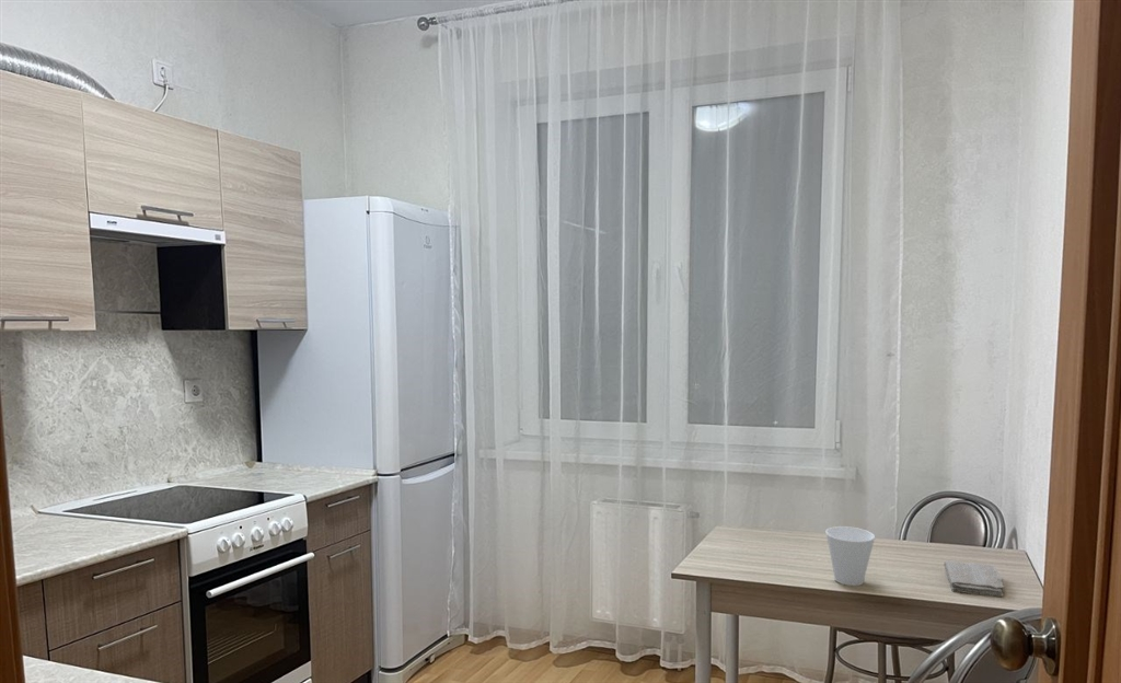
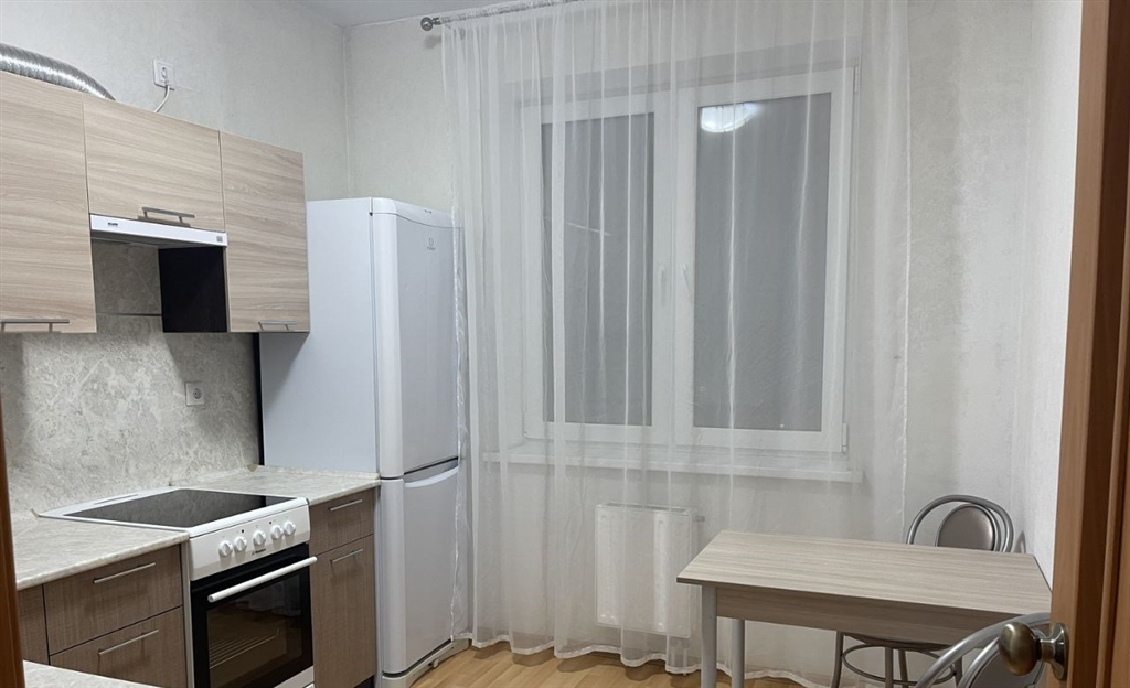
- cup [824,525,876,587]
- washcloth [943,559,1005,598]
